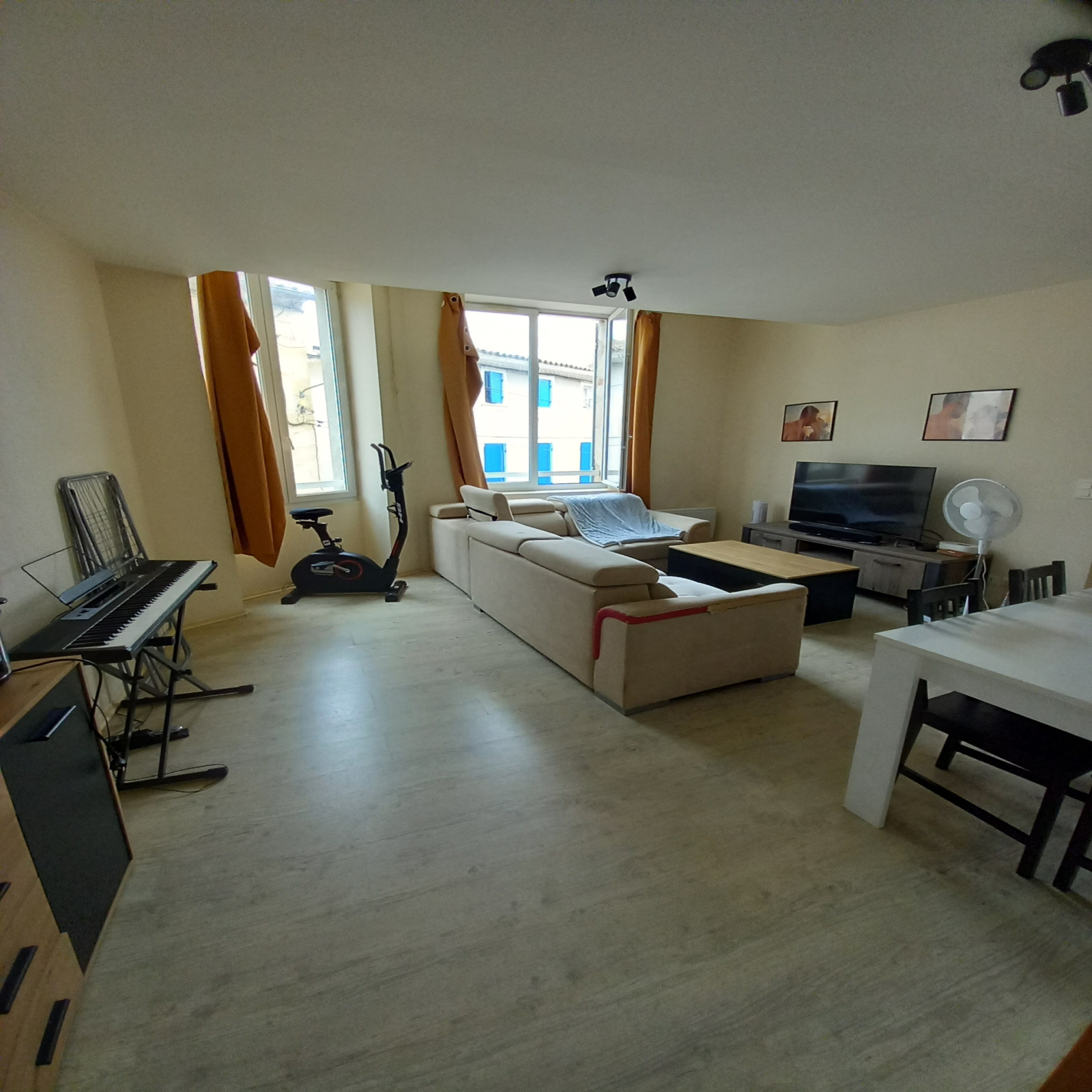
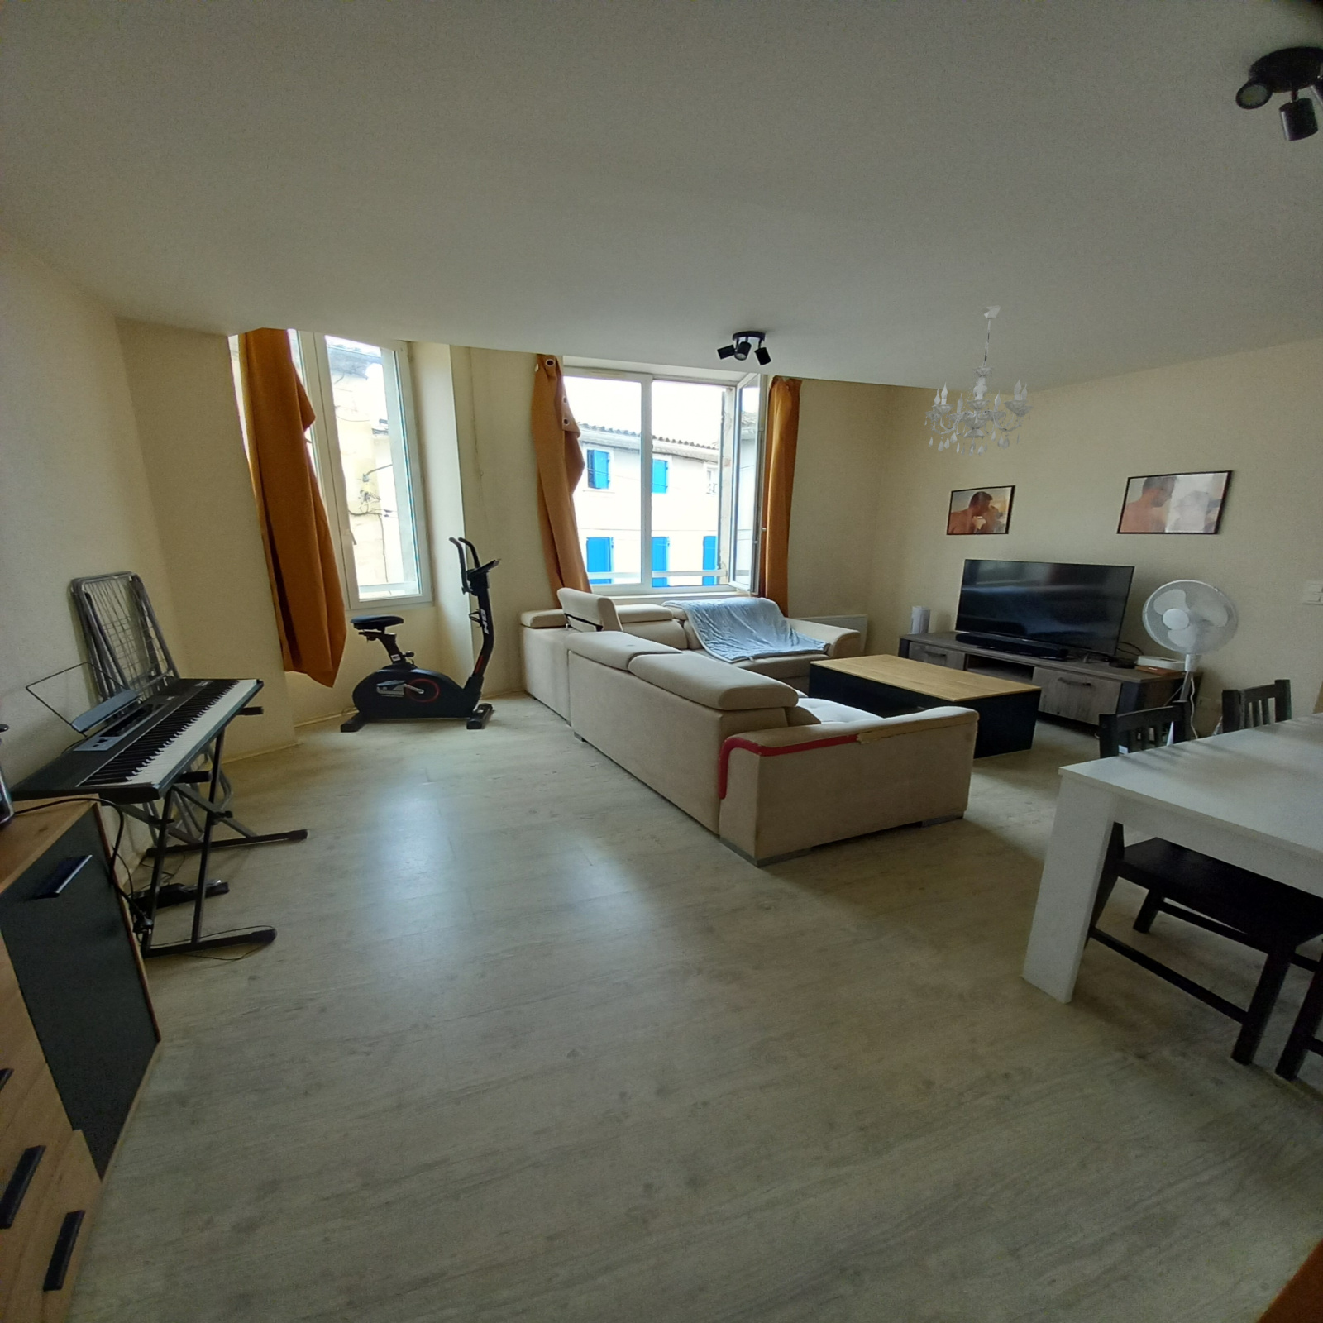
+ chandelier [924,304,1035,457]
